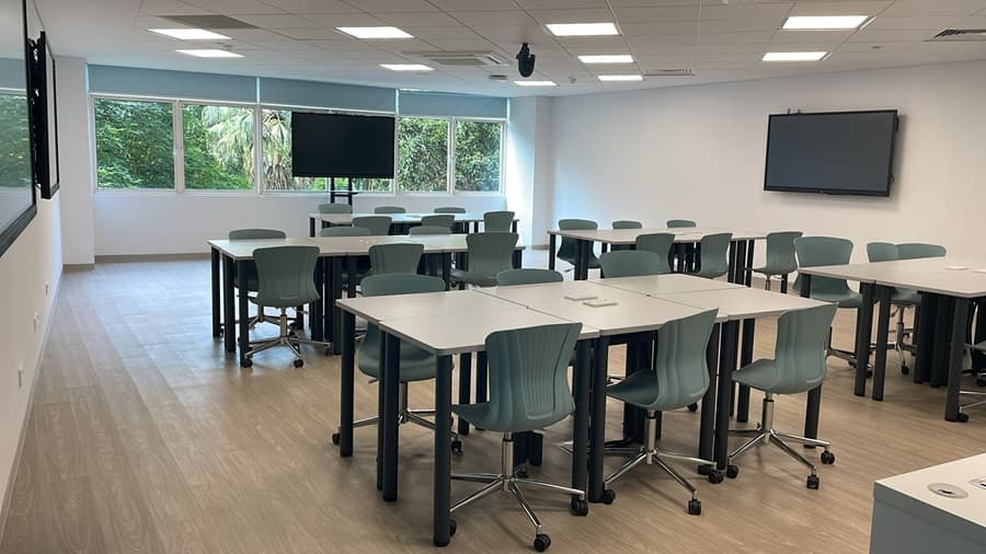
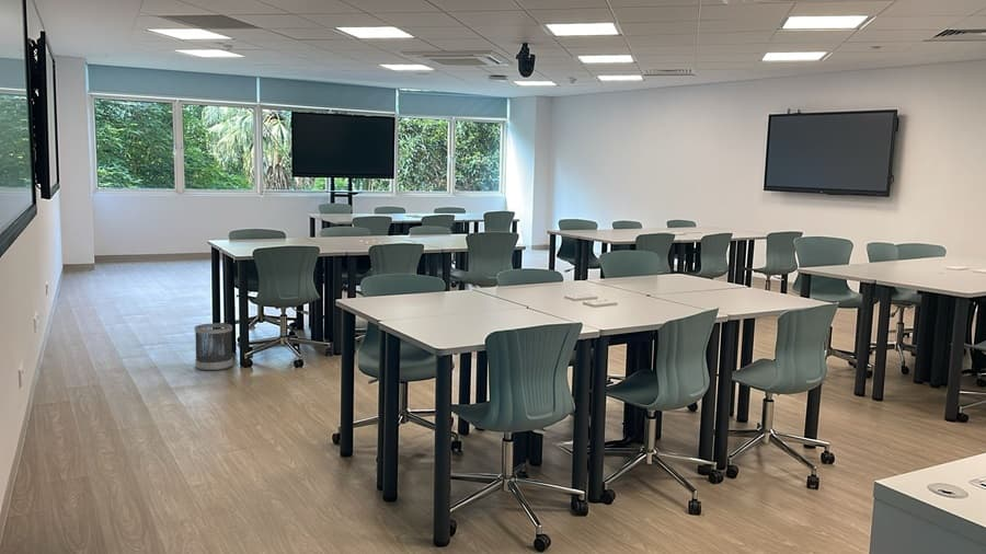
+ wastebasket [194,322,233,371]
